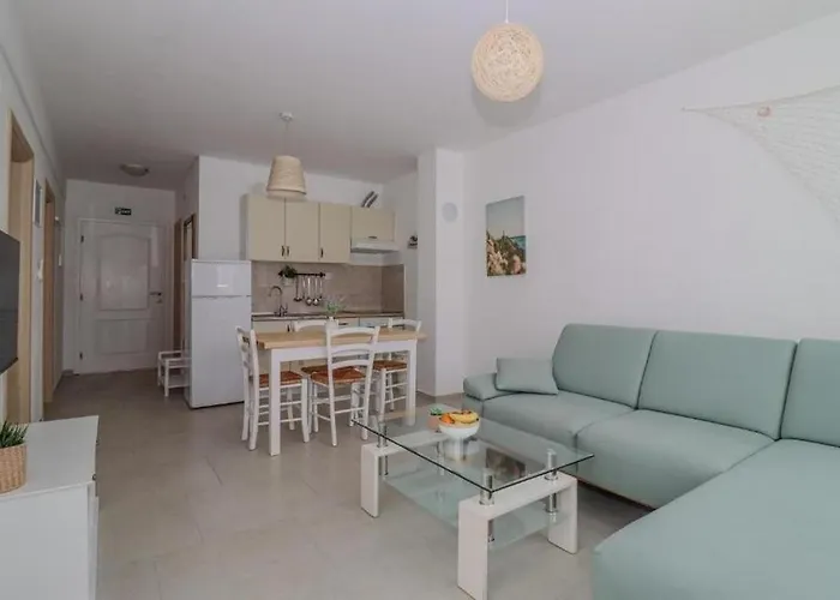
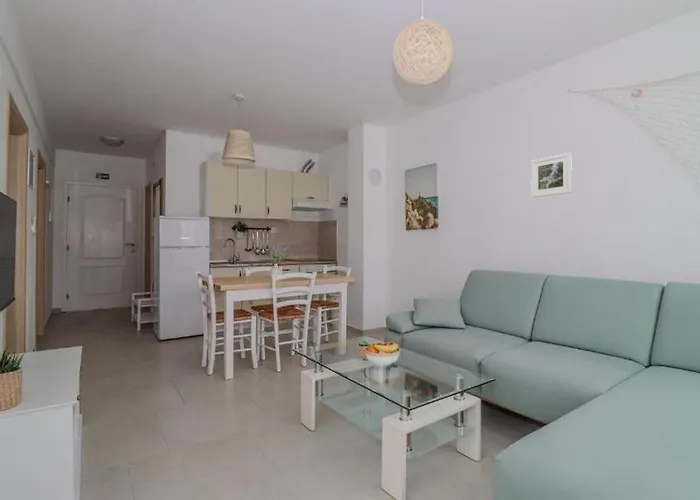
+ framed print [530,152,573,198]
